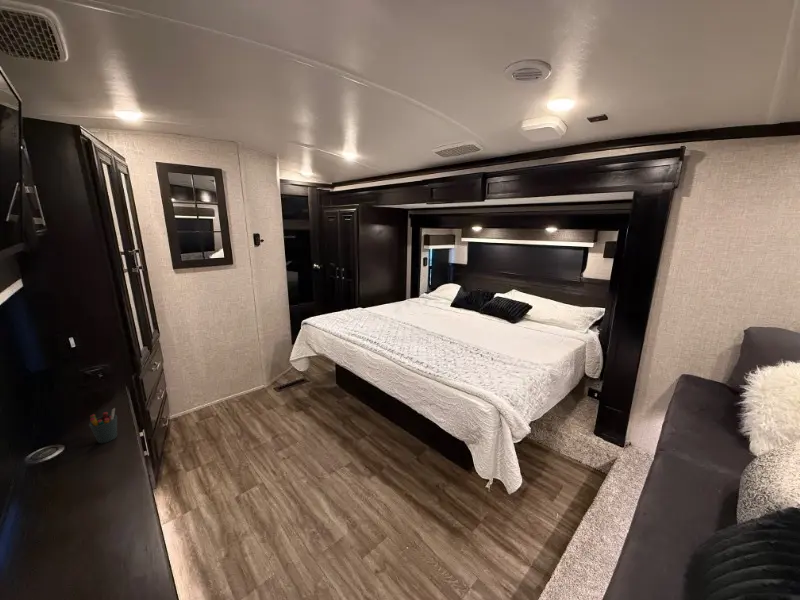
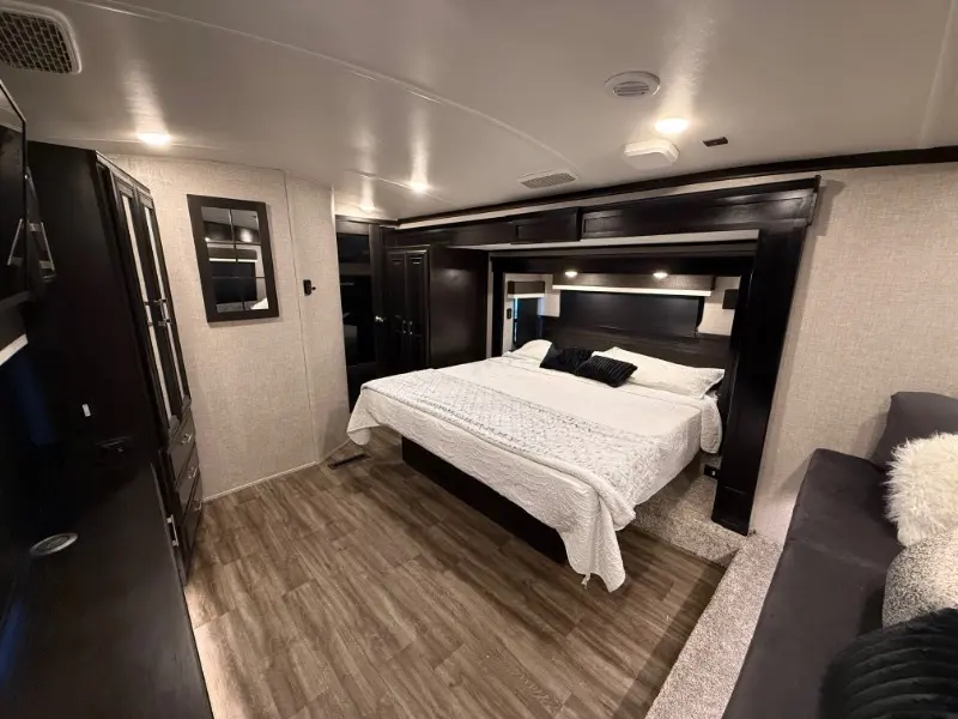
- pen holder [88,407,118,444]
